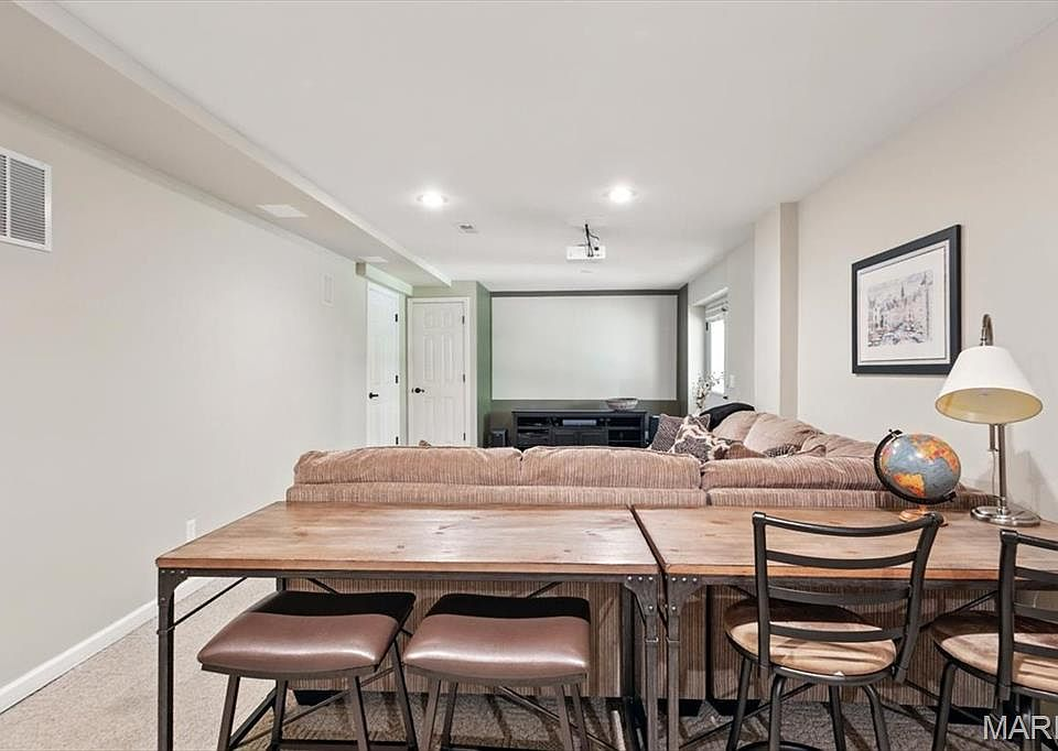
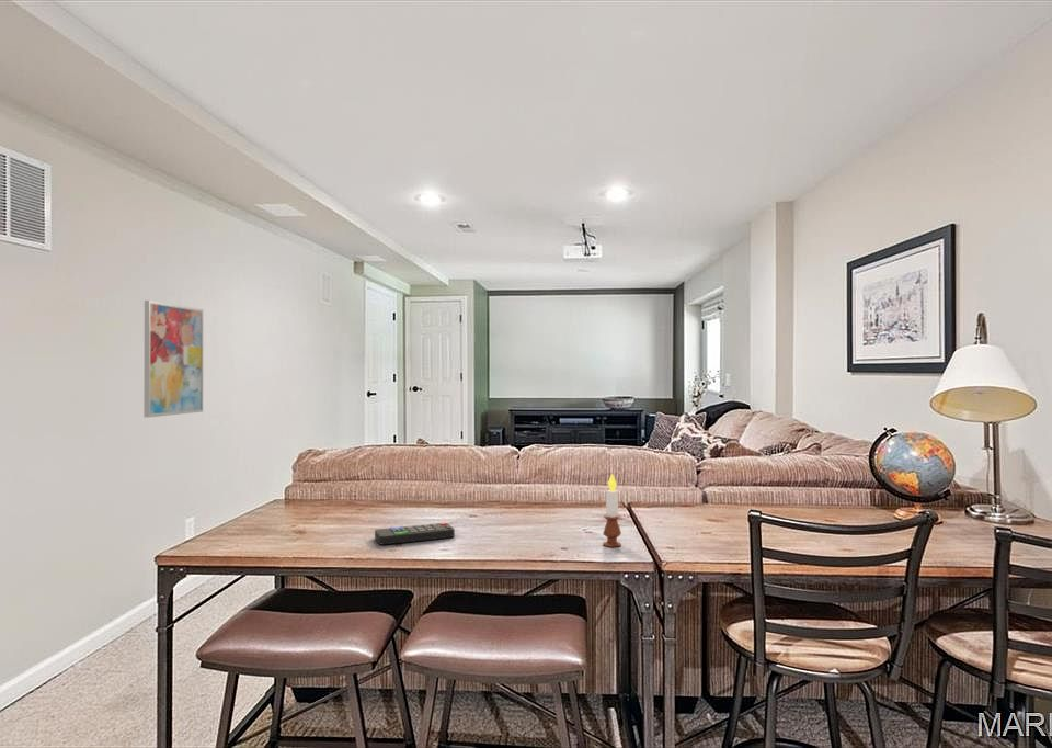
+ remote control [374,521,456,546]
+ candle [602,473,622,548]
+ wall art [142,299,204,419]
